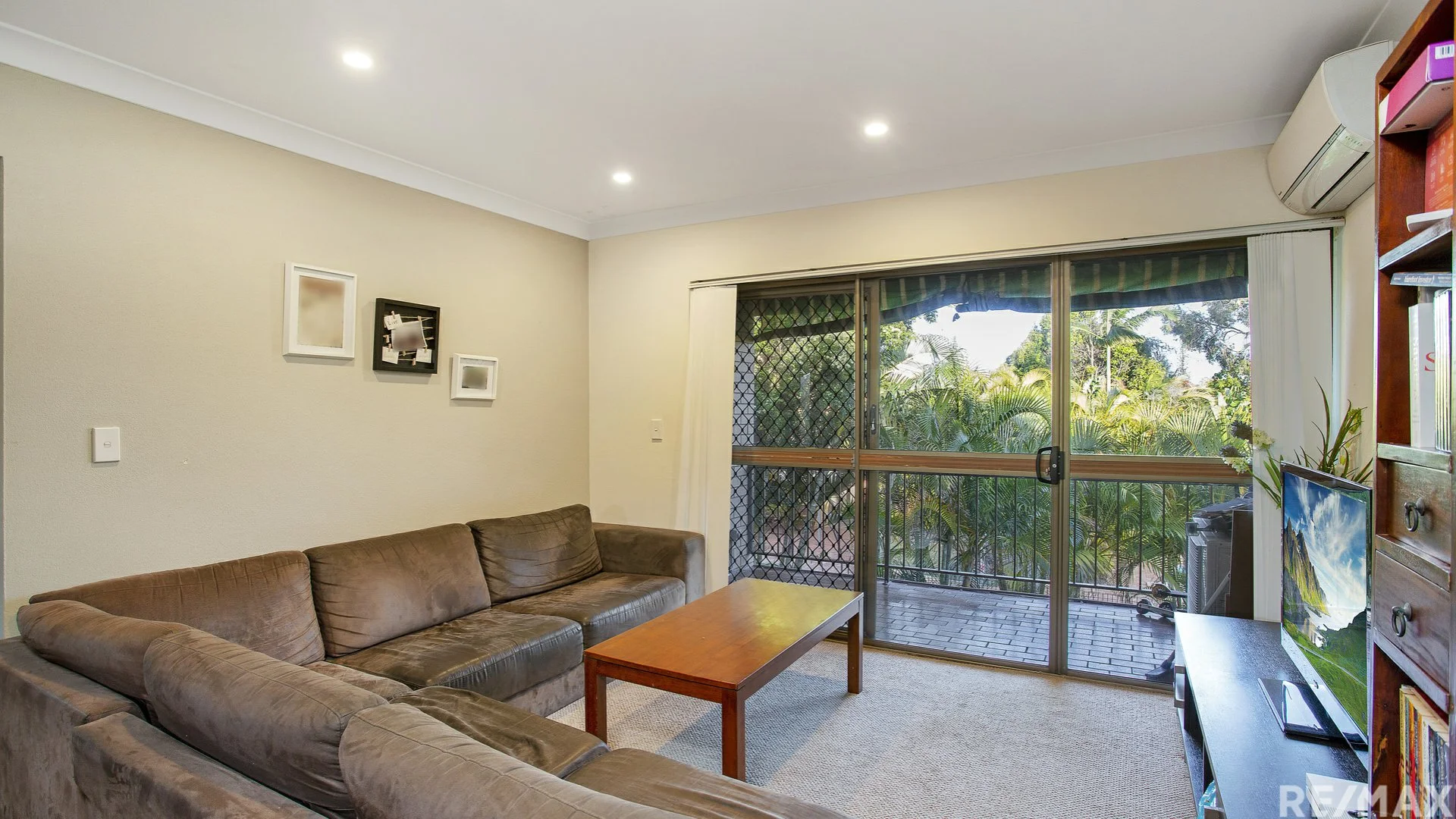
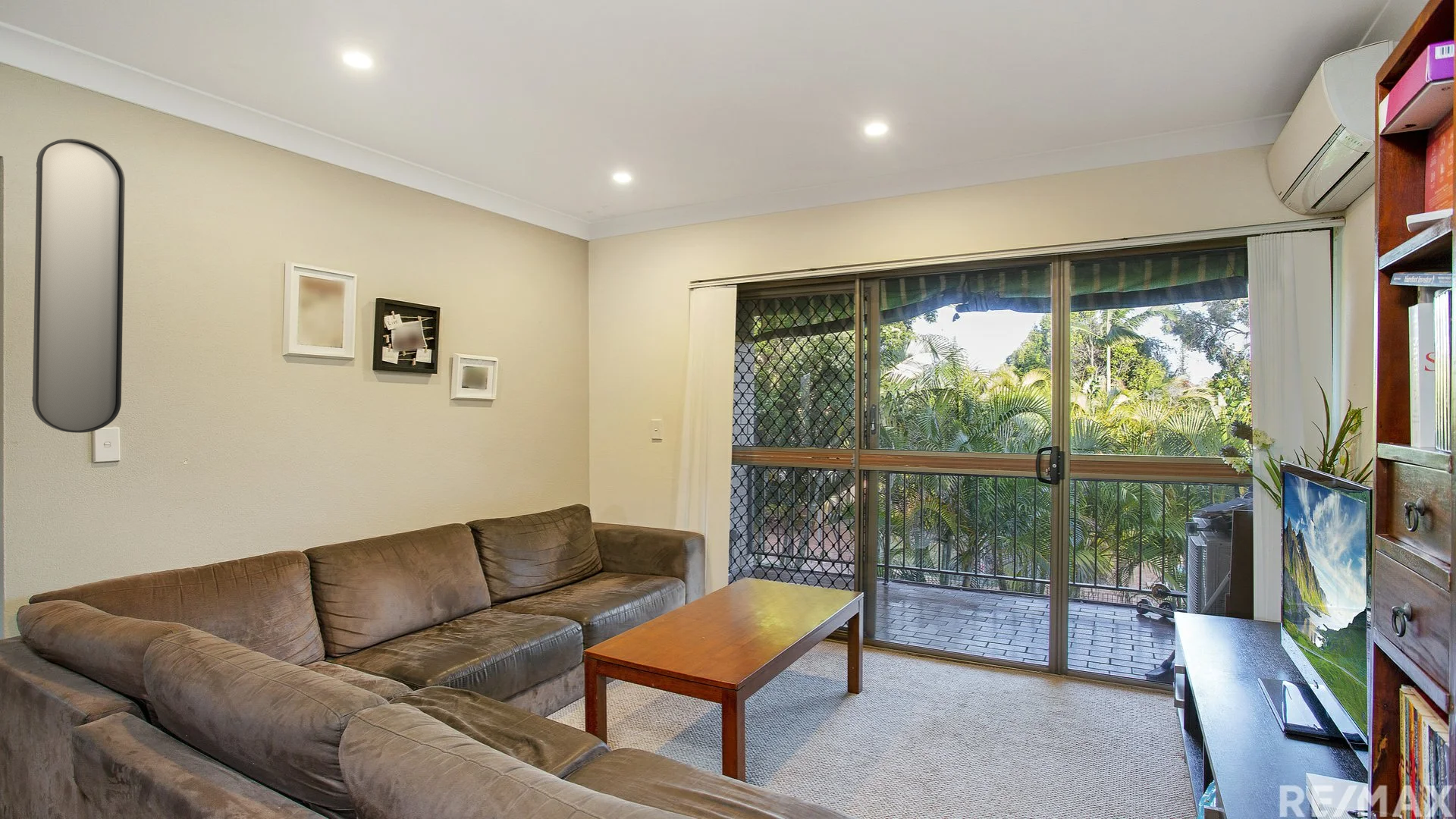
+ home mirror [32,138,126,434]
